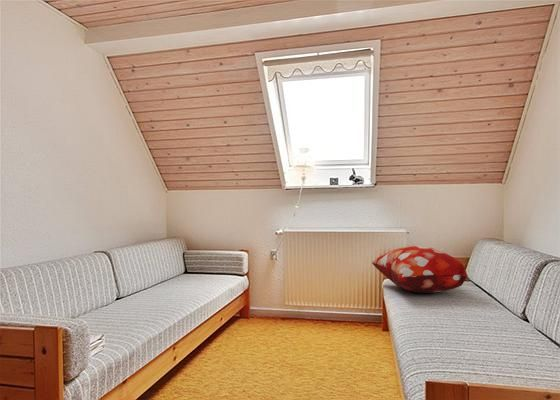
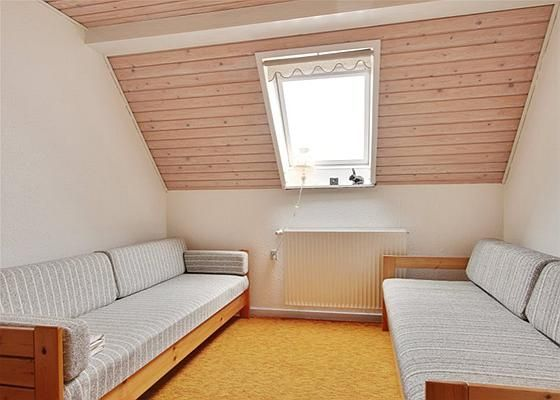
- decorative pillow [371,245,468,294]
